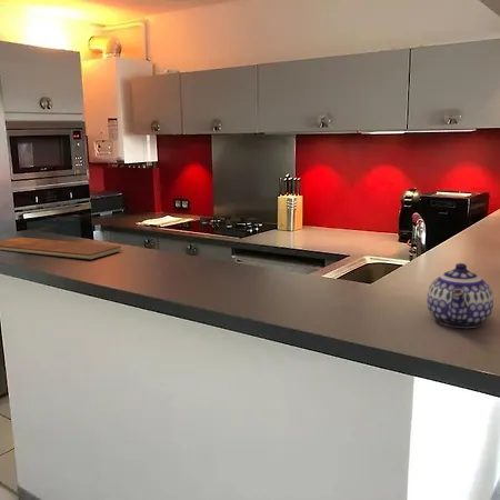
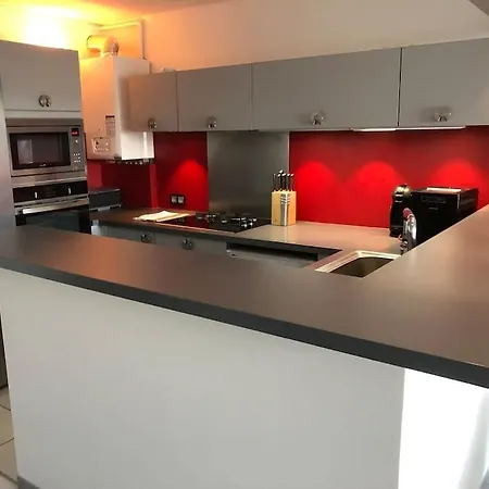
- teapot [426,262,494,329]
- chopping board [0,237,122,260]
